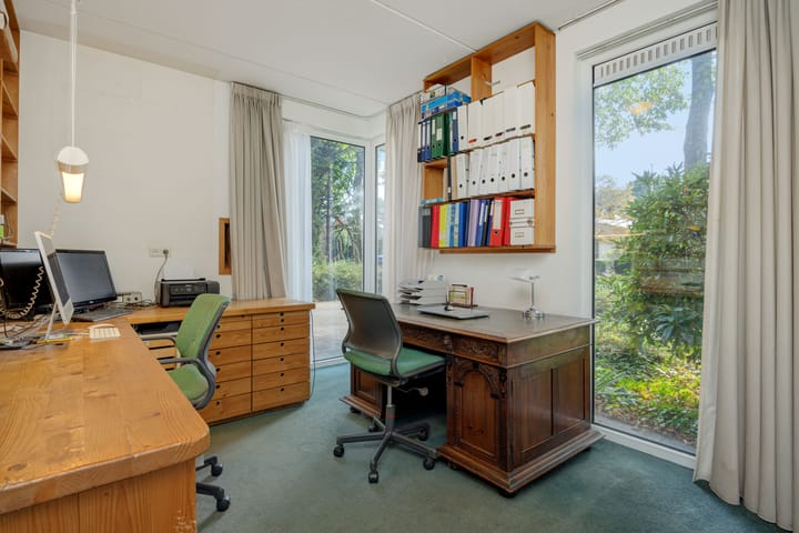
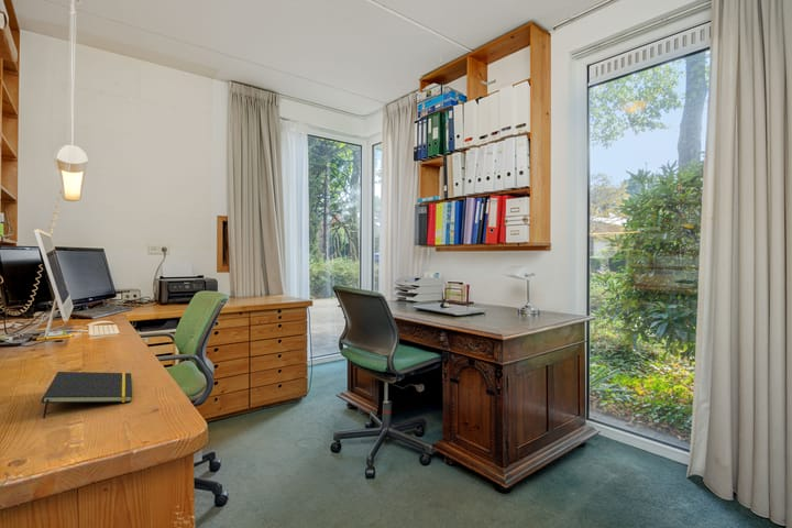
+ notepad [41,371,133,419]
